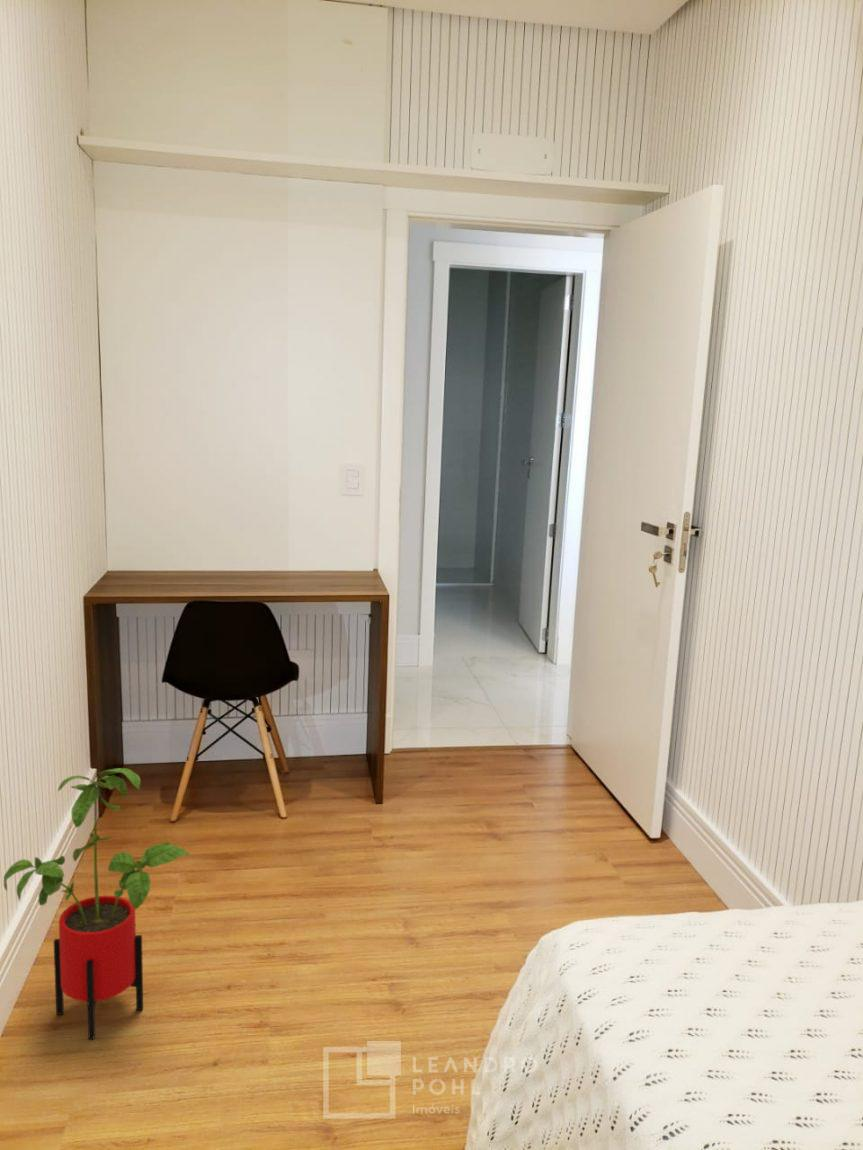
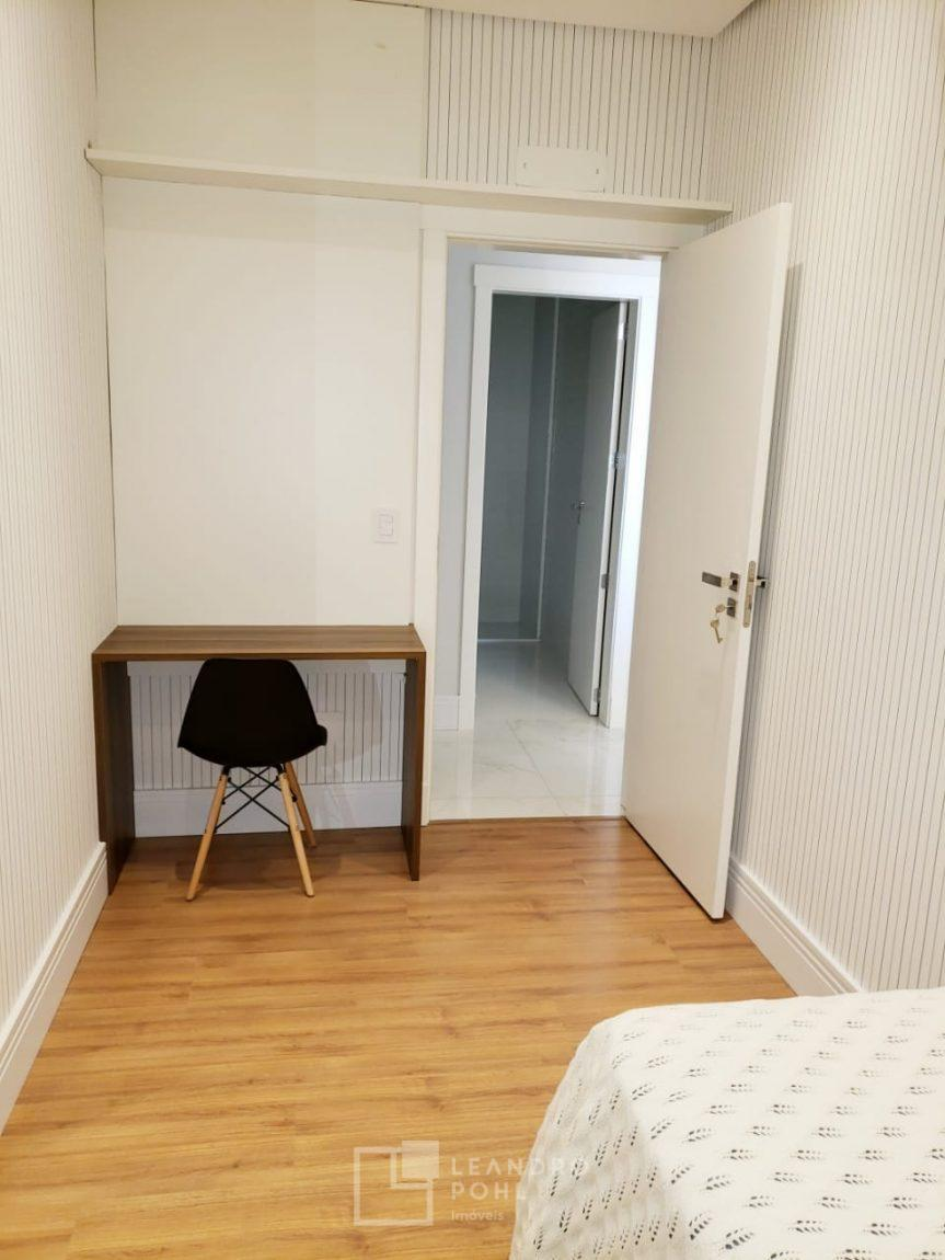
- house plant [3,767,191,1040]
